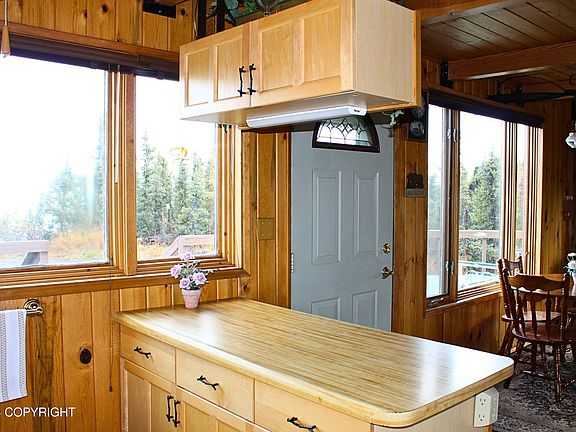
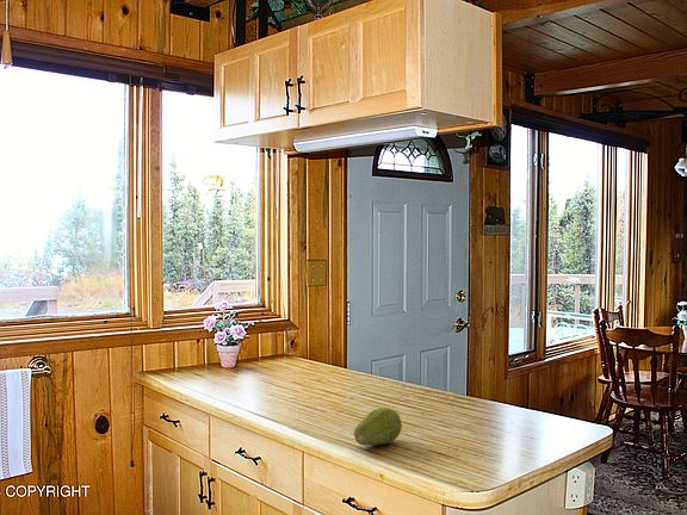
+ fruit [353,407,403,446]
